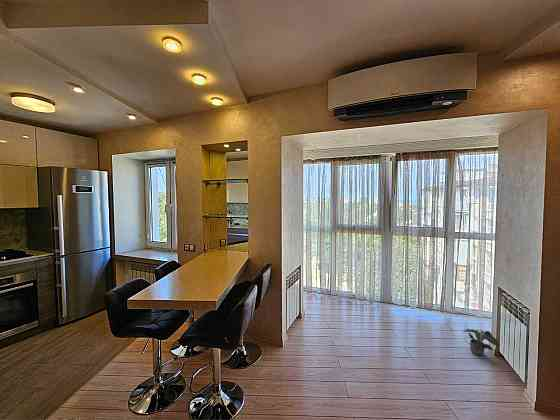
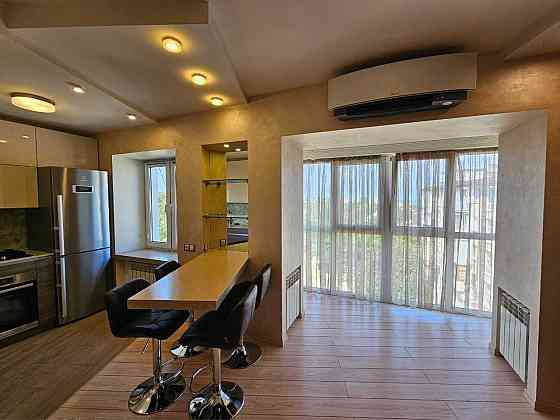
- potted plant [462,328,500,356]
